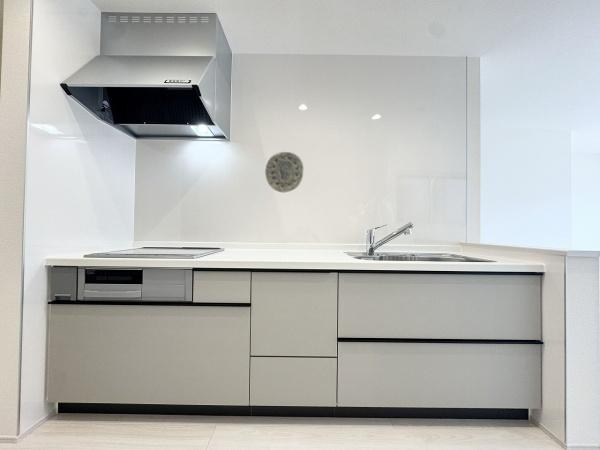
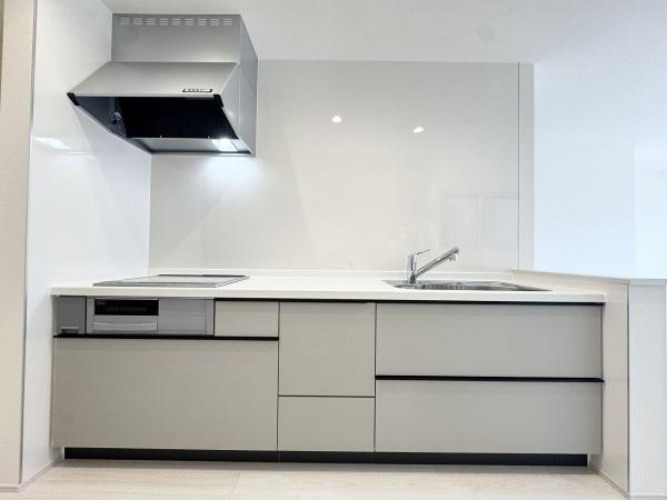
- decorative plate [264,151,304,193]
